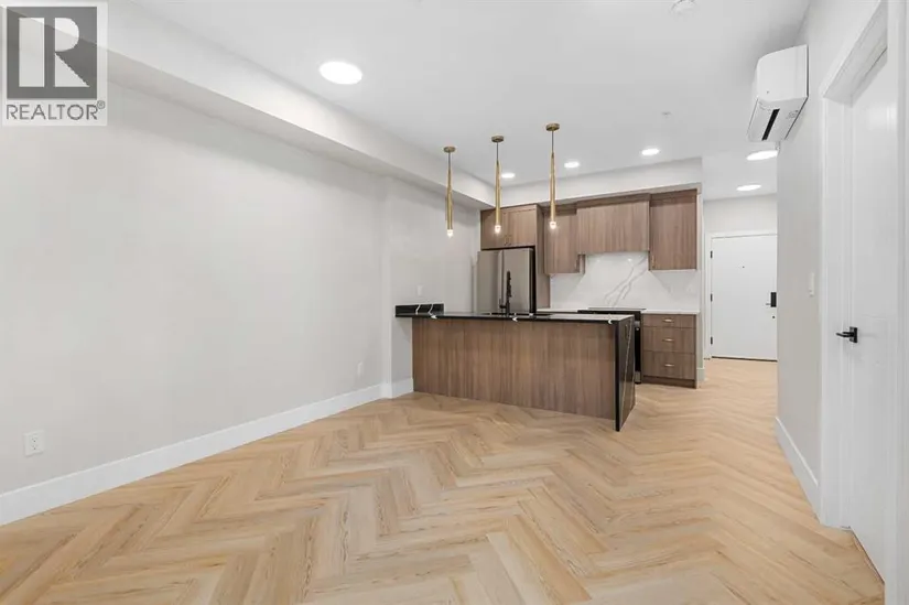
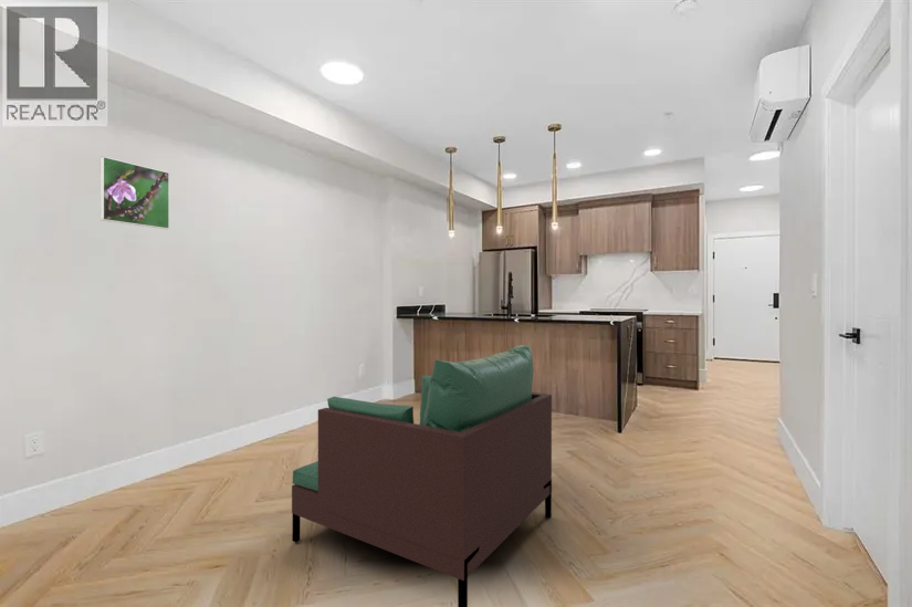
+ armchair [291,344,553,607]
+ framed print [99,156,170,230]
